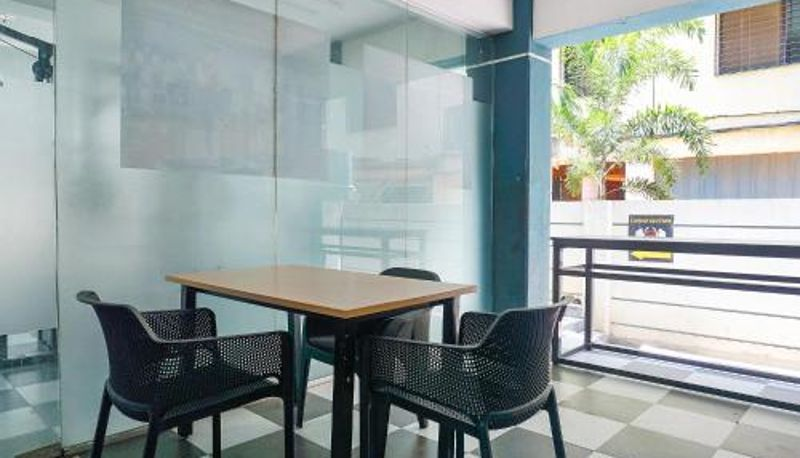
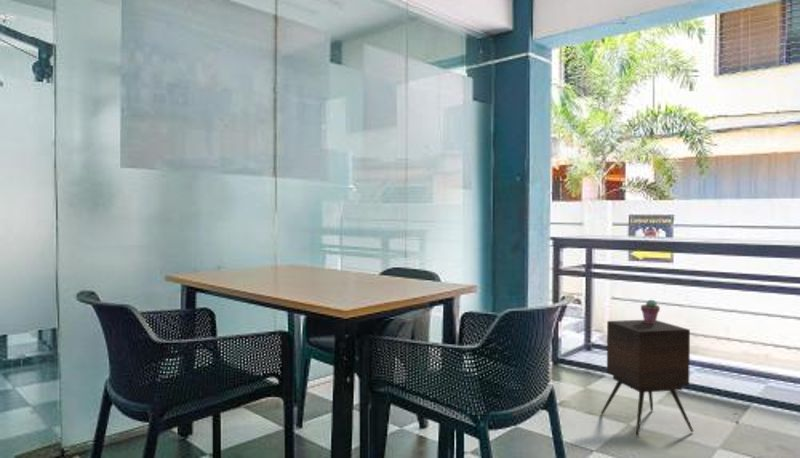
+ potted succulent [640,299,661,324]
+ side table [600,319,694,438]
